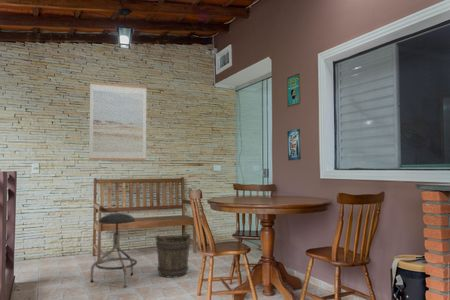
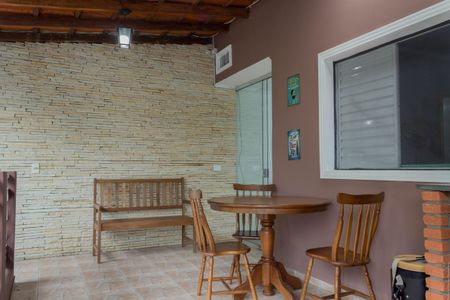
- wall art [88,81,148,161]
- bucket [155,232,192,279]
- stool [89,212,138,289]
